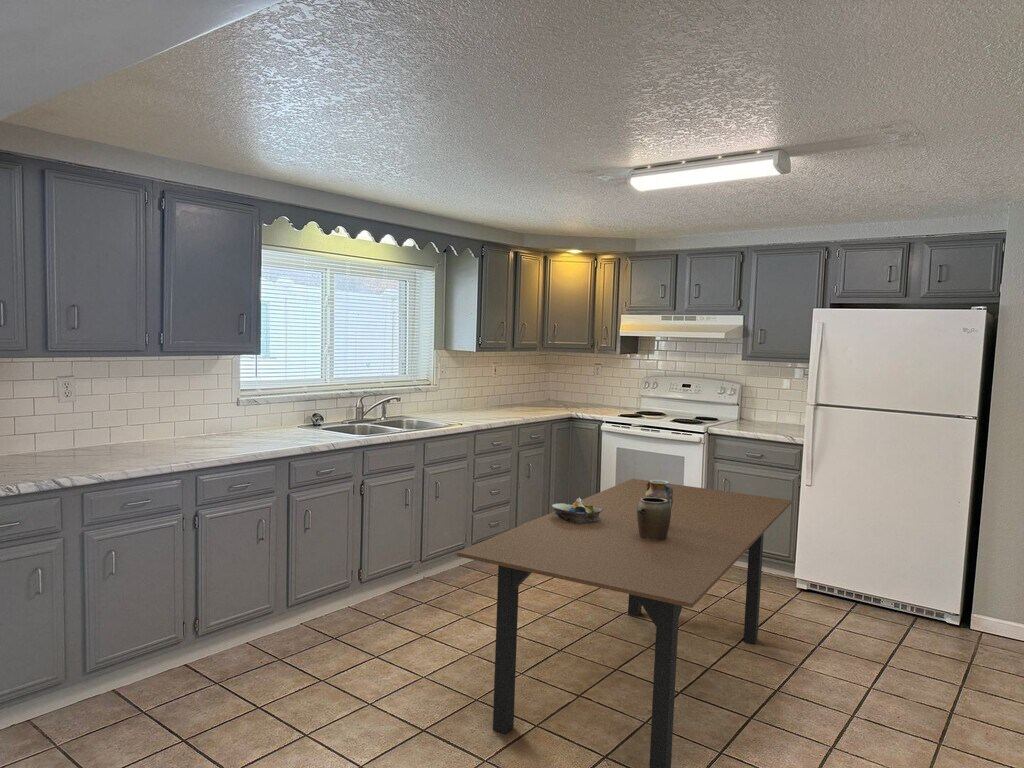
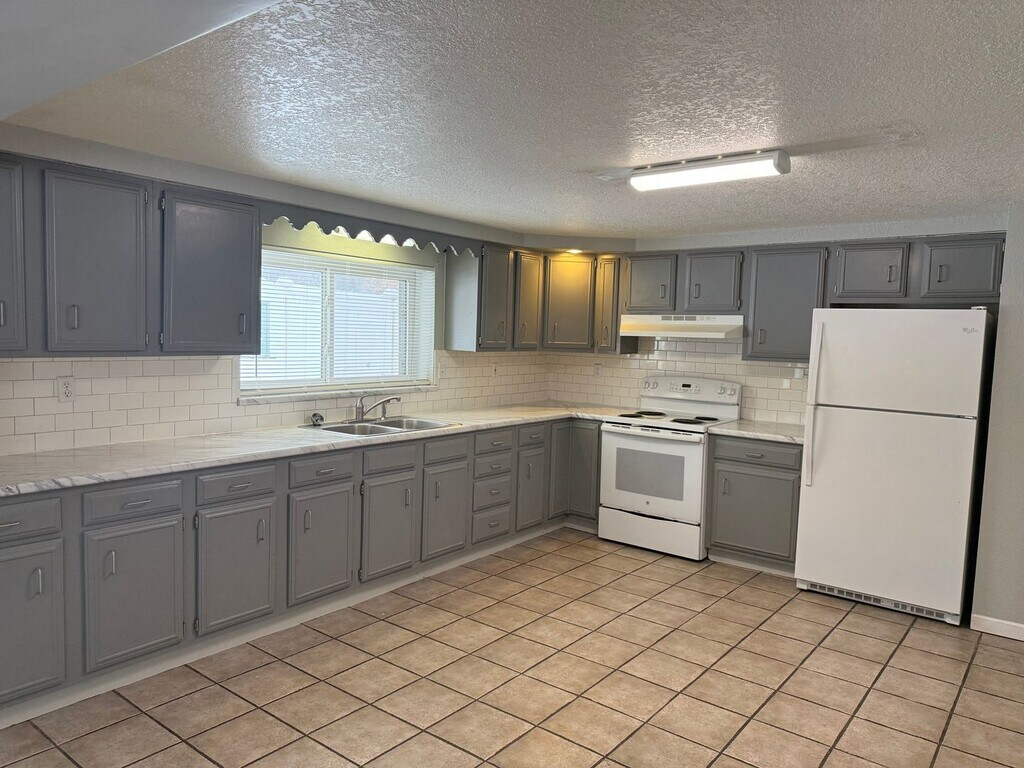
- decorative bowl [550,496,604,523]
- dining table [456,478,793,768]
- jar set [637,479,673,541]
